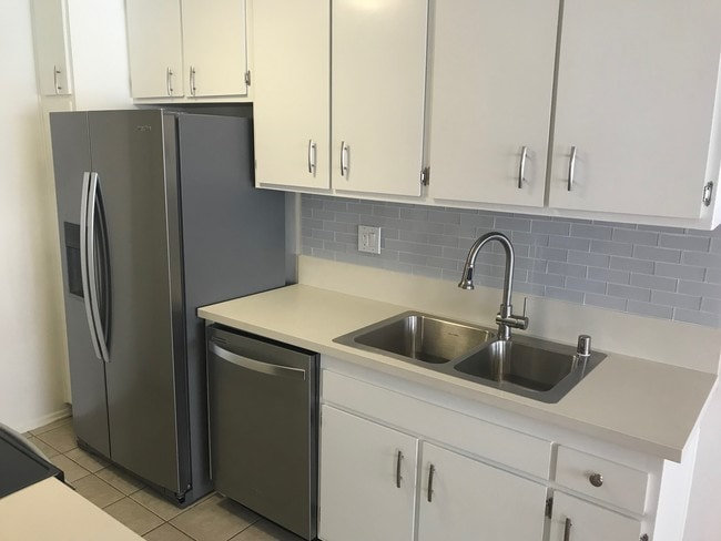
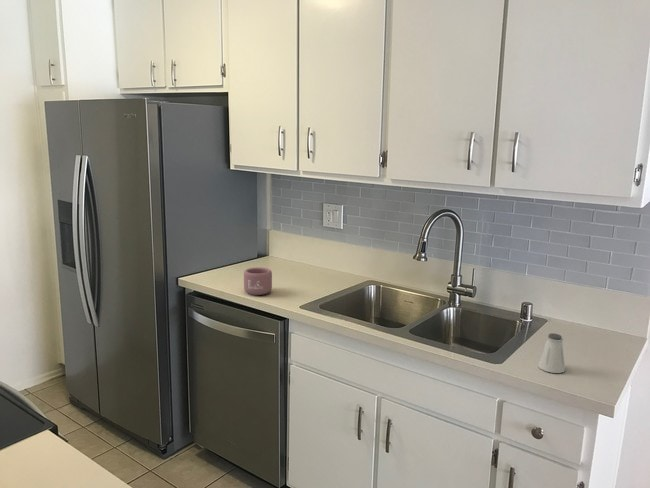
+ mug [243,266,273,296]
+ saltshaker [537,332,566,374]
